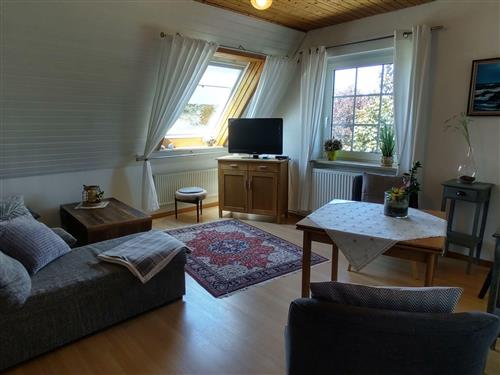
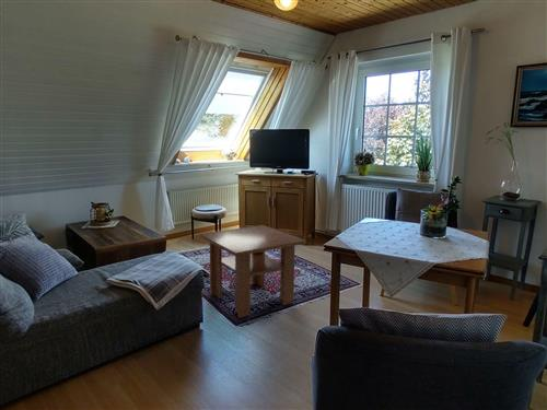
+ coffee table [198,224,307,319]
